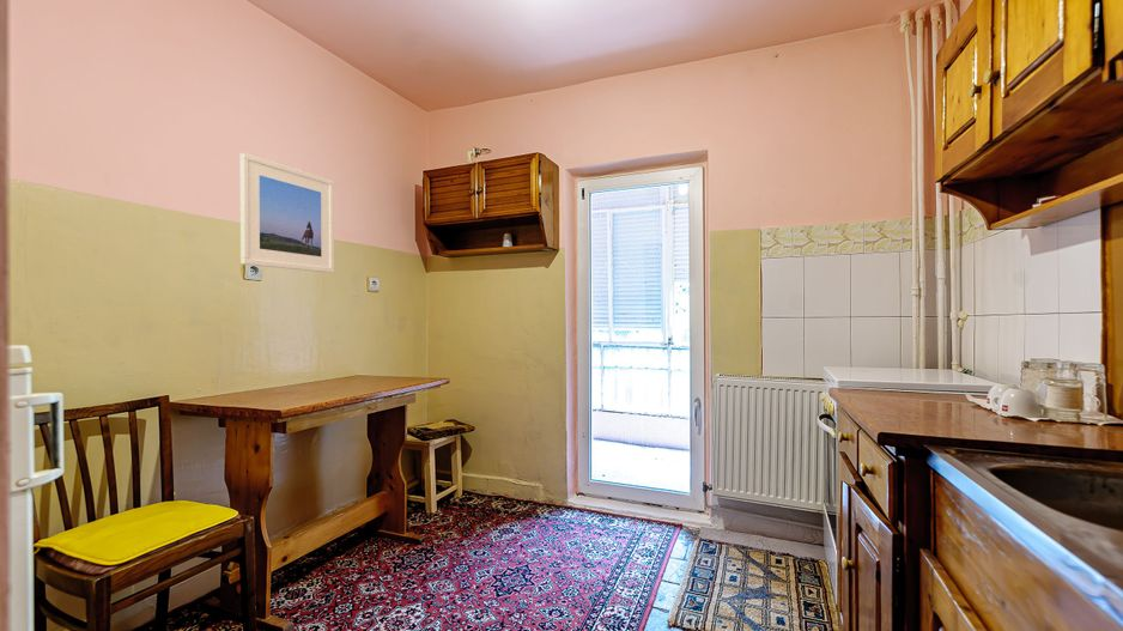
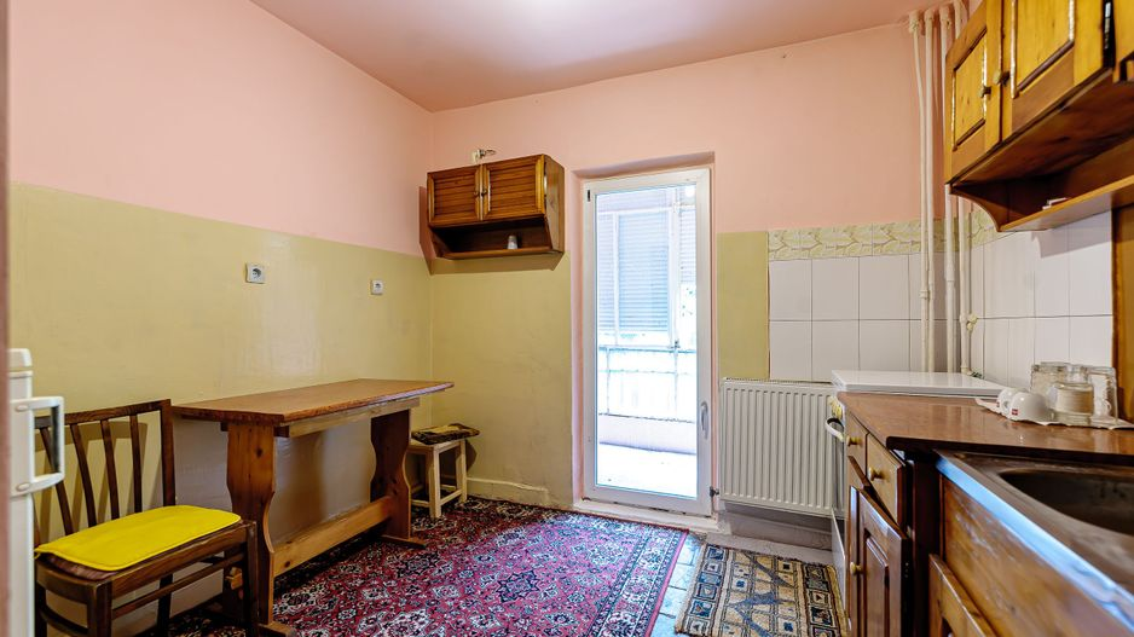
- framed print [239,152,335,274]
